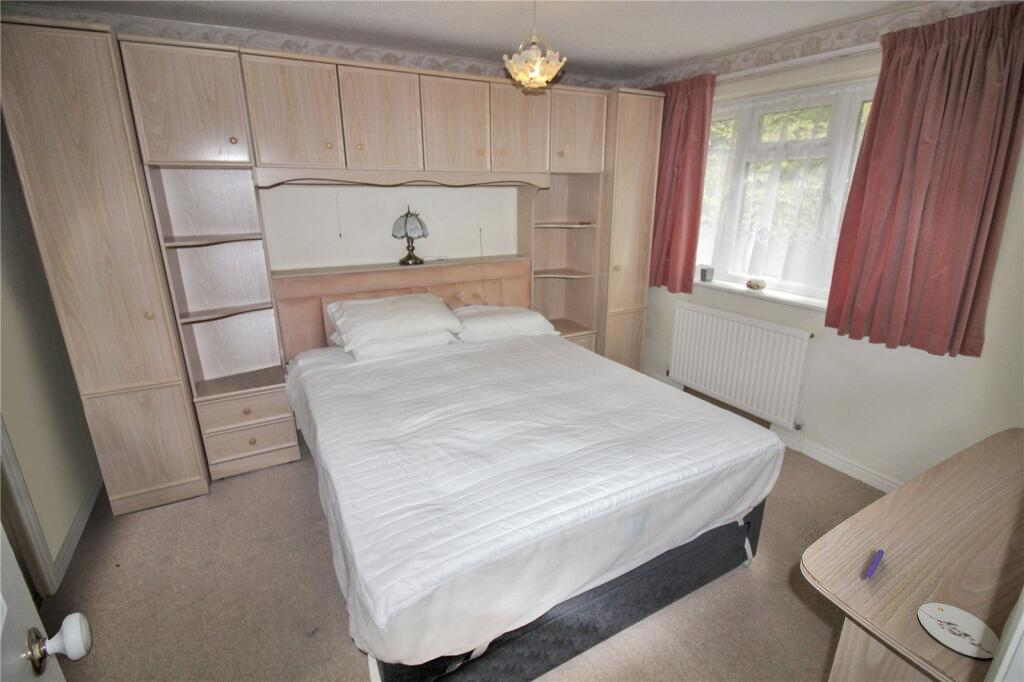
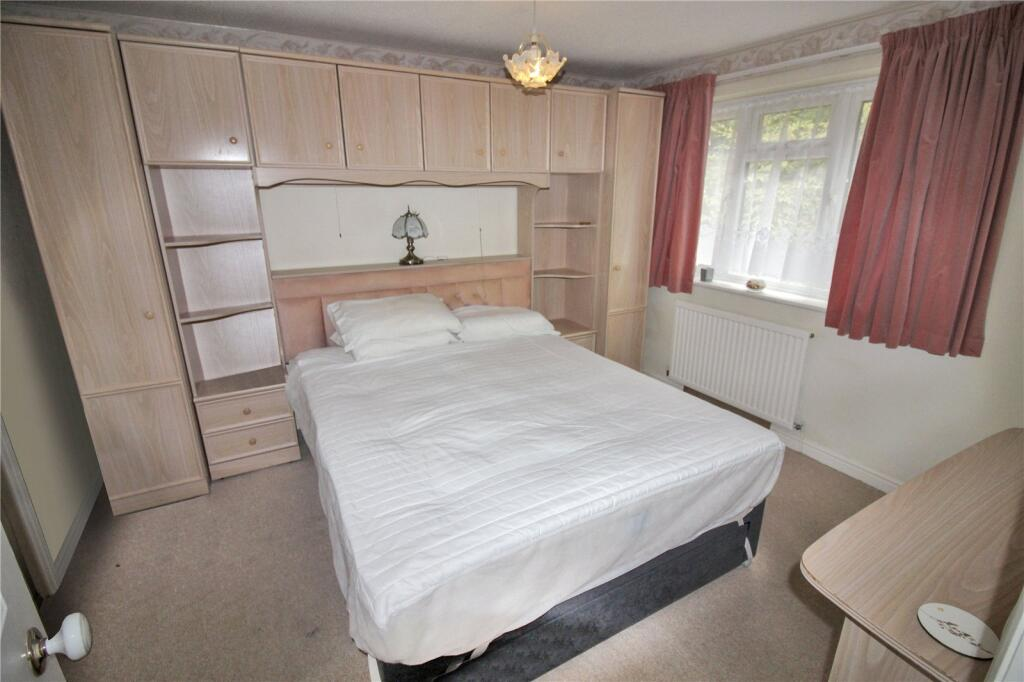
- pen [864,549,885,581]
